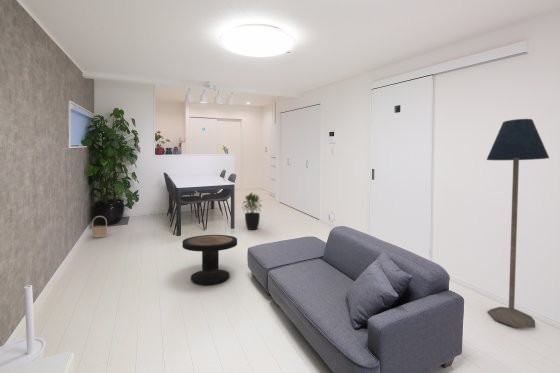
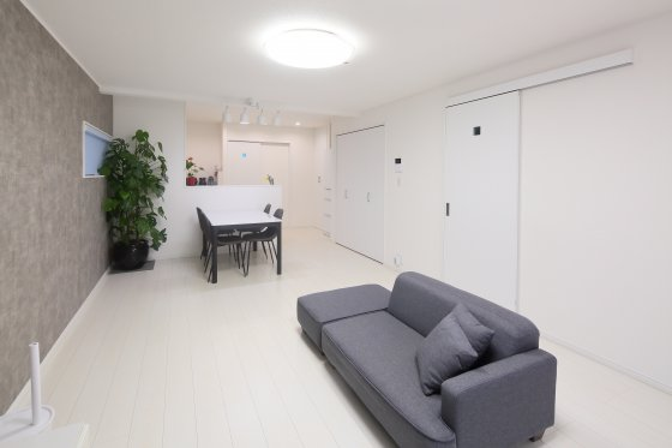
- basket [90,215,109,239]
- floor lamp [486,118,550,329]
- potted plant [241,191,263,231]
- side table [181,234,238,285]
